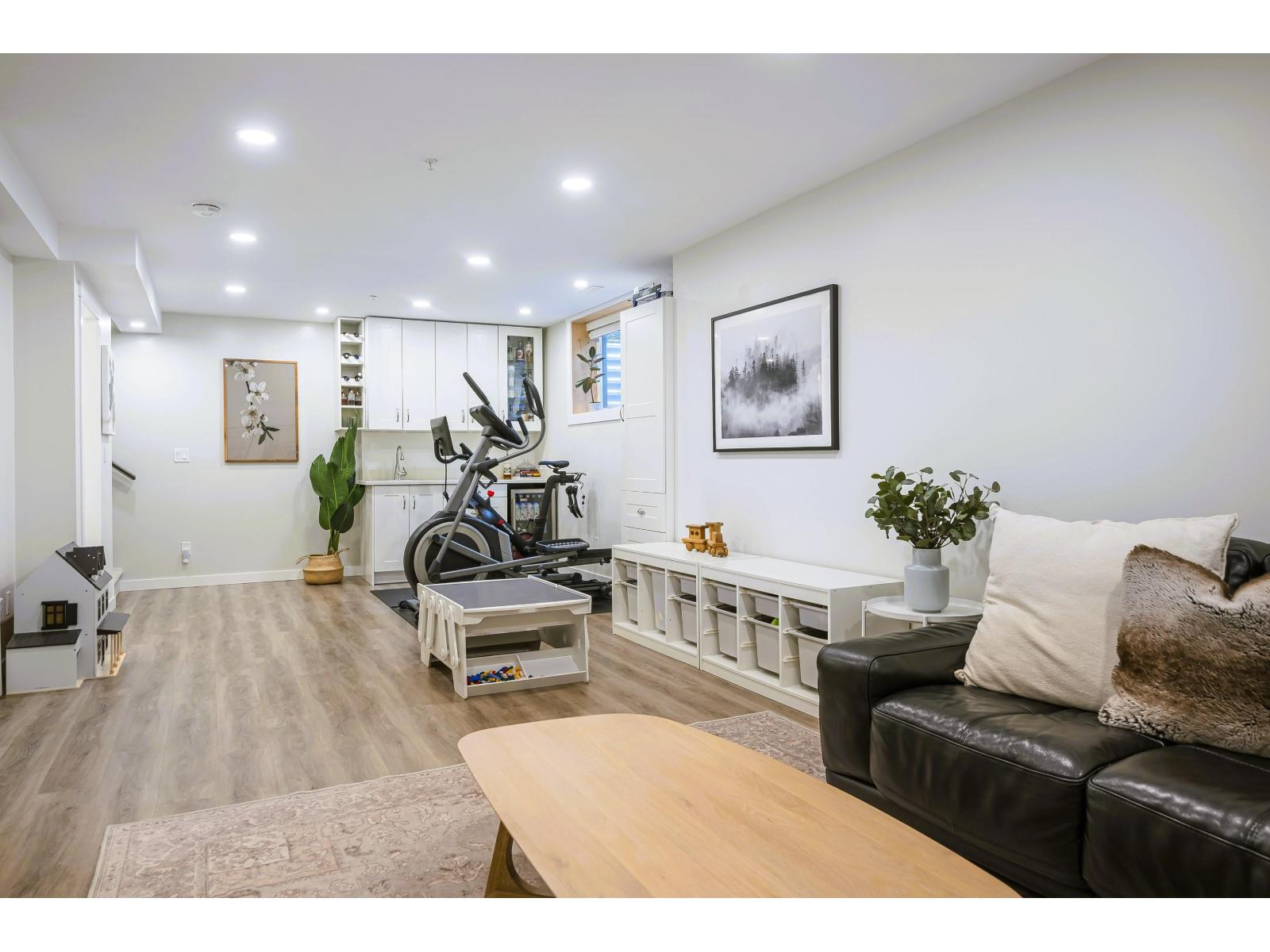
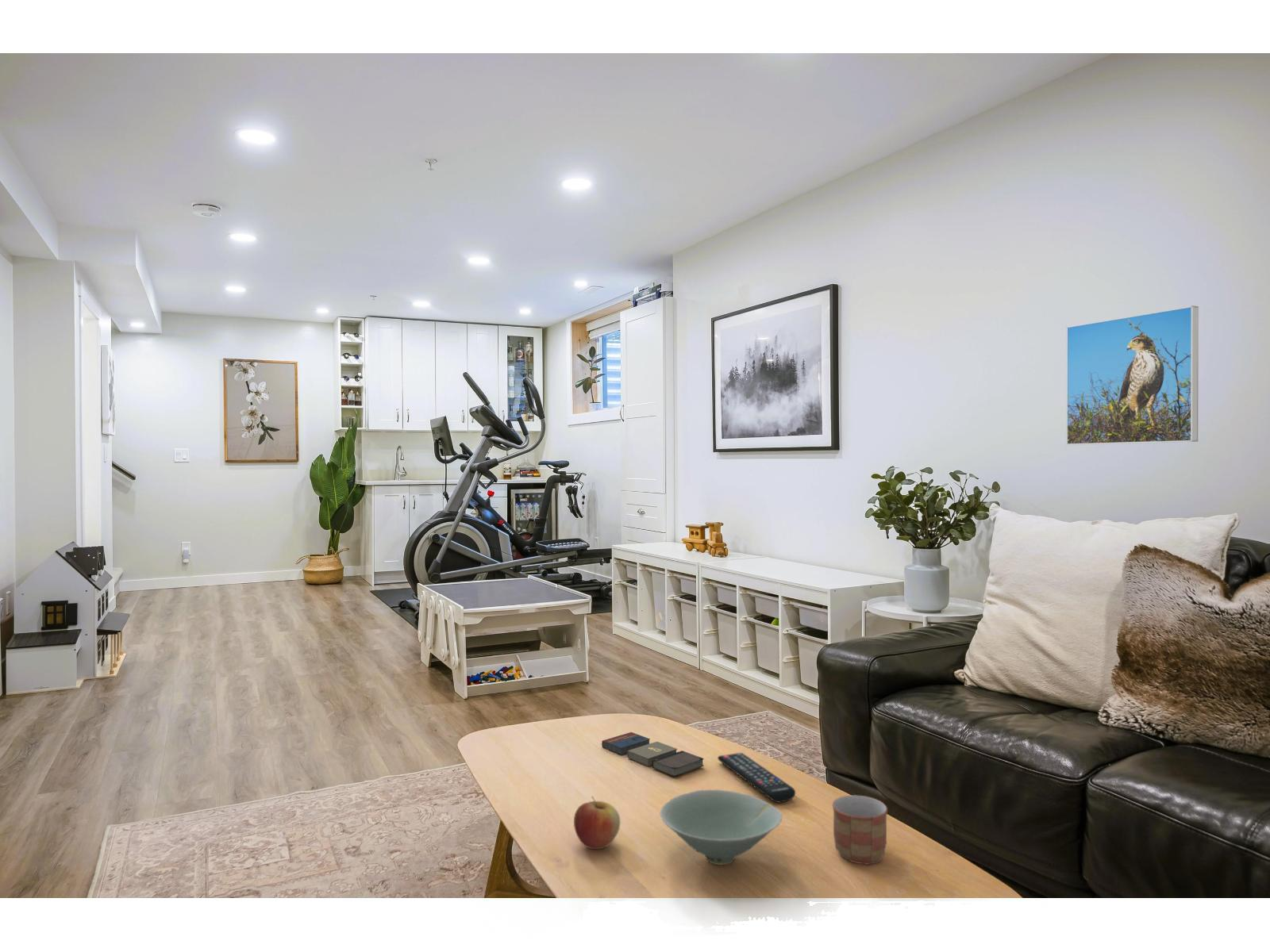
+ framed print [1065,305,1199,446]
+ mug [832,794,888,865]
+ remote control [717,752,796,804]
+ apple [573,796,621,850]
+ book set [601,731,705,777]
+ bowl [660,789,783,866]
